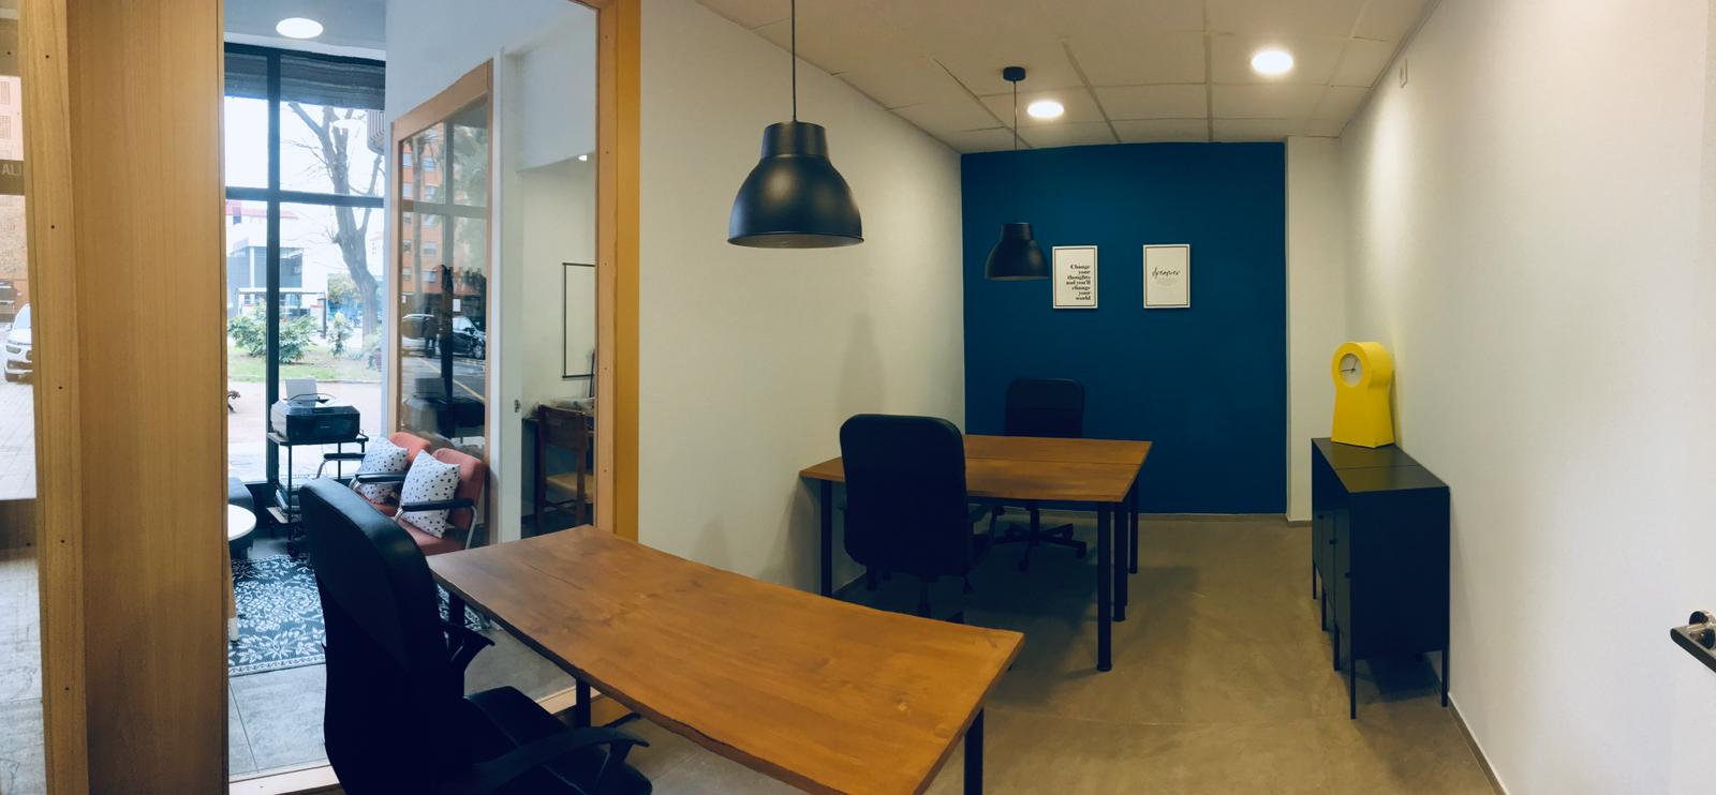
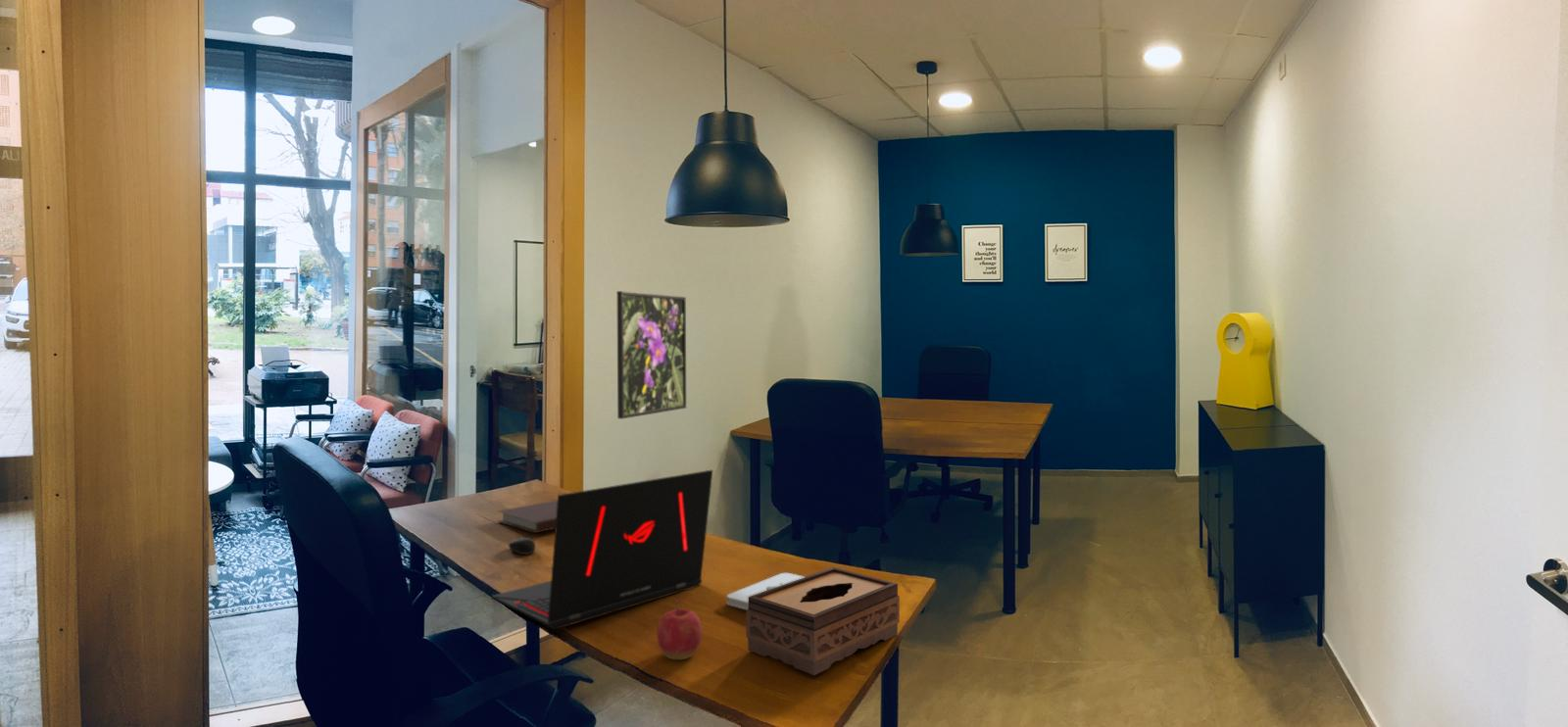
+ computer mouse [508,537,536,556]
+ notebook [496,500,558,534]
+ tissue box [745,566,901,676]
+ laptop [490,469,713,630]
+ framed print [615,290,687,420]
+ notepad [726,572,806,610]
+ apple [656,598,703,660]
